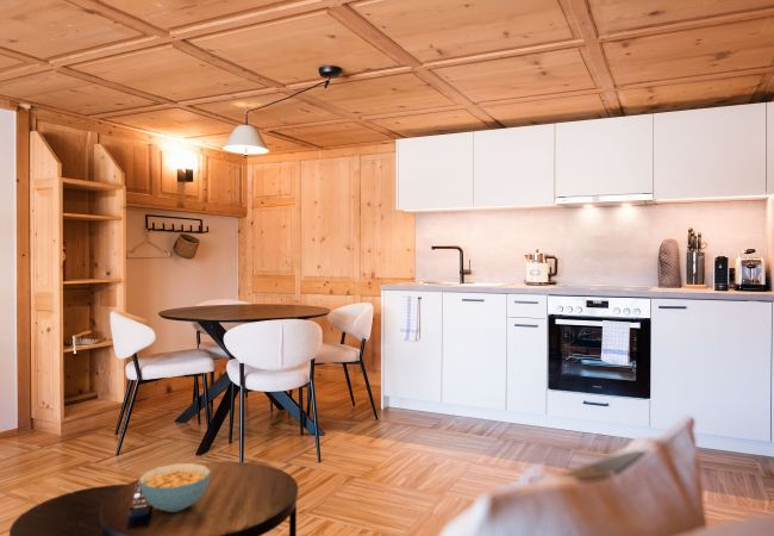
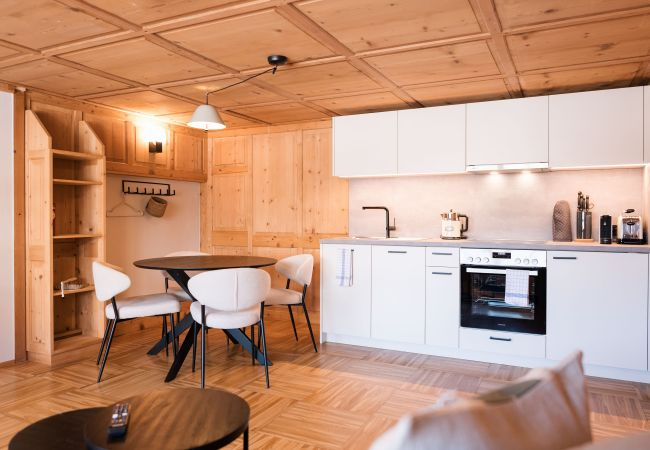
- cereal bowl [138,462,212,513]
